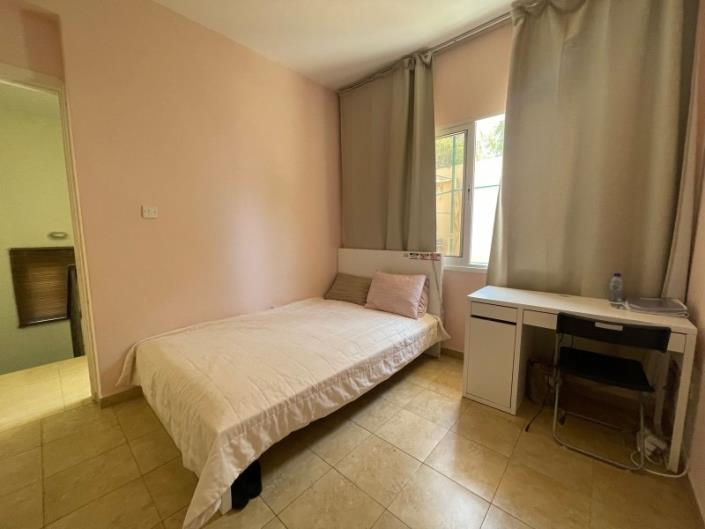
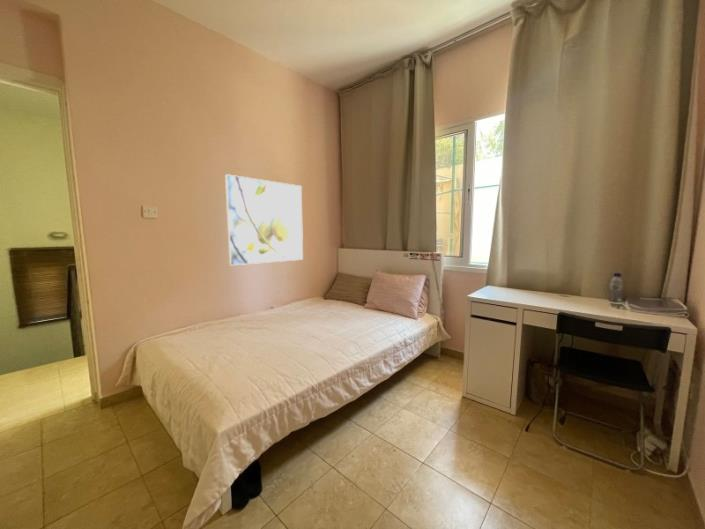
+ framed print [224,173,304,266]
